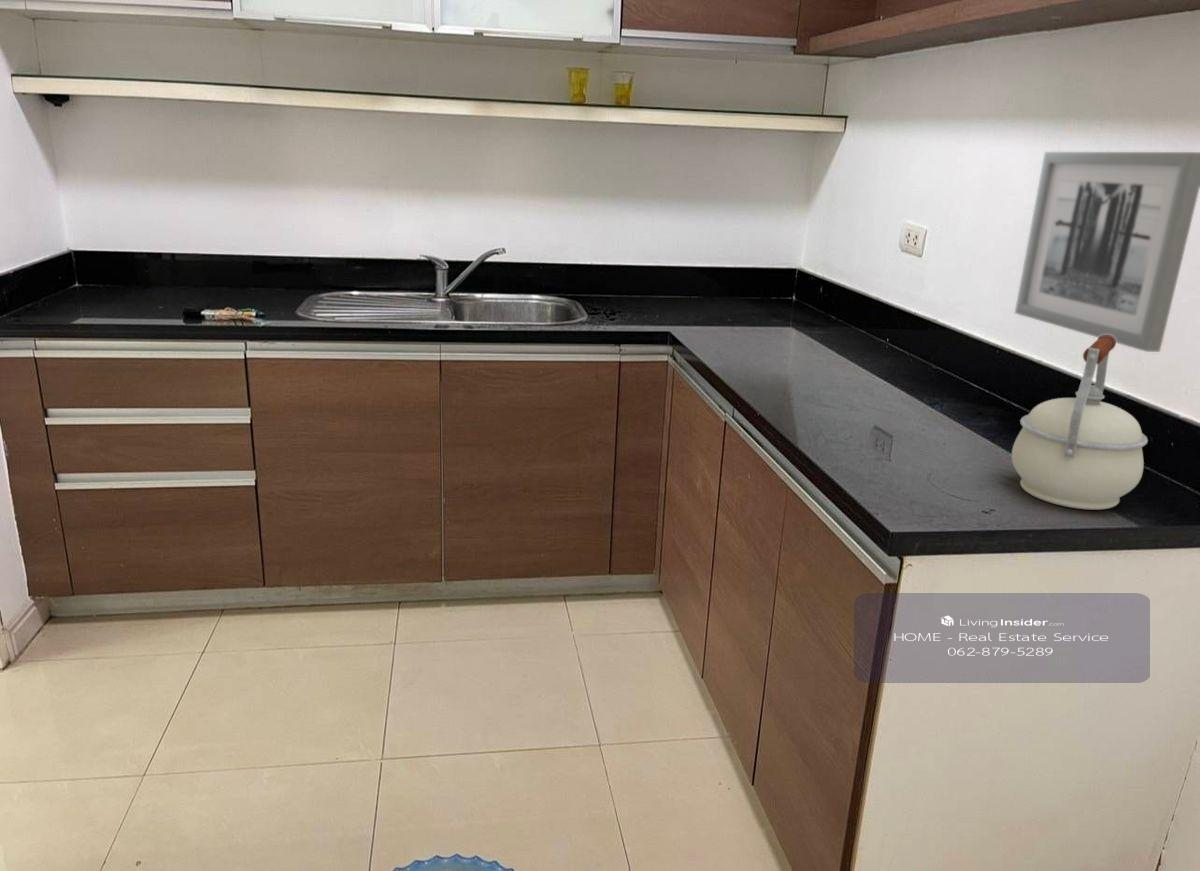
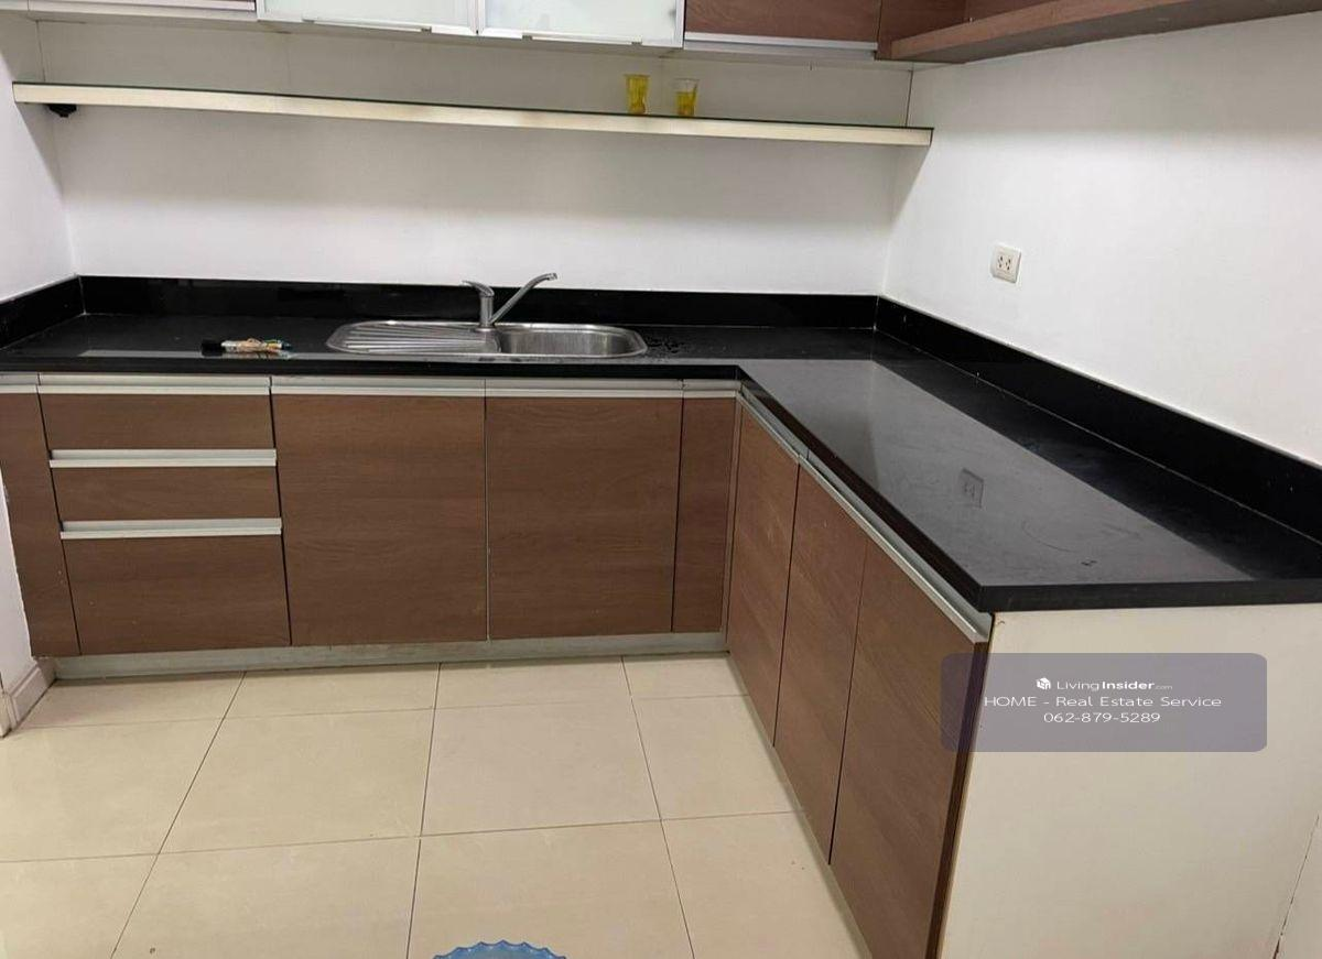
- wall art [1014,151,1200,353]
- kettle [1011,335,1149,511]
